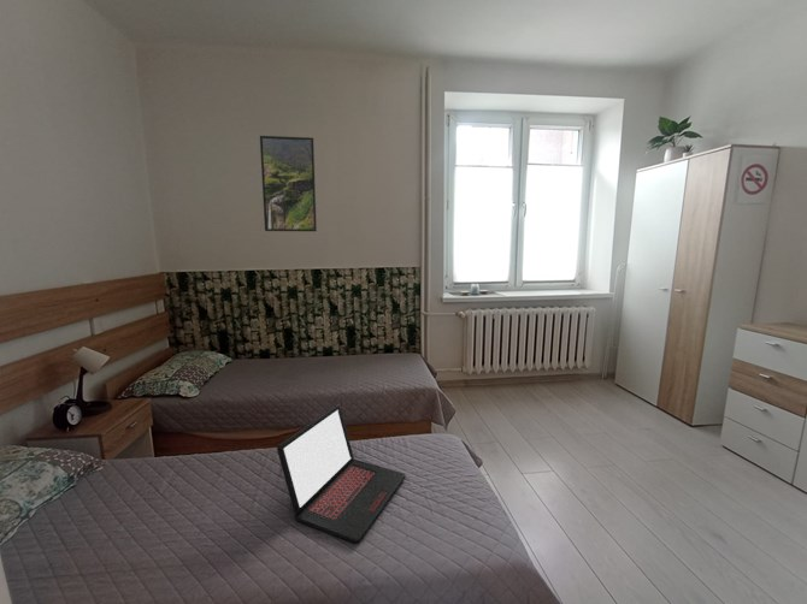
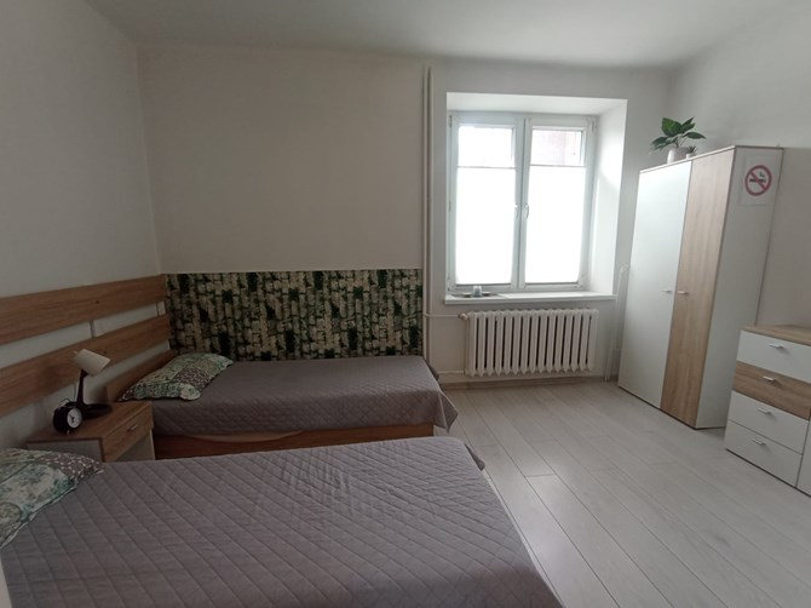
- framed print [259,135,318,232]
- laptop [276,403,406,544]
